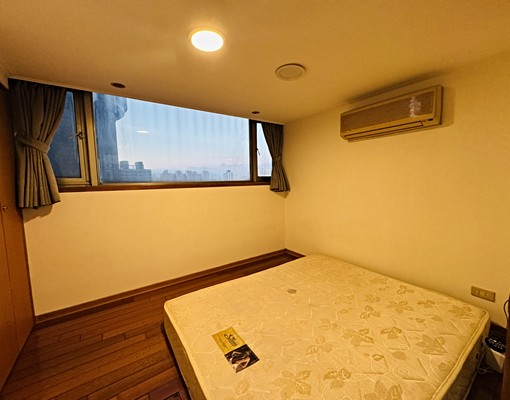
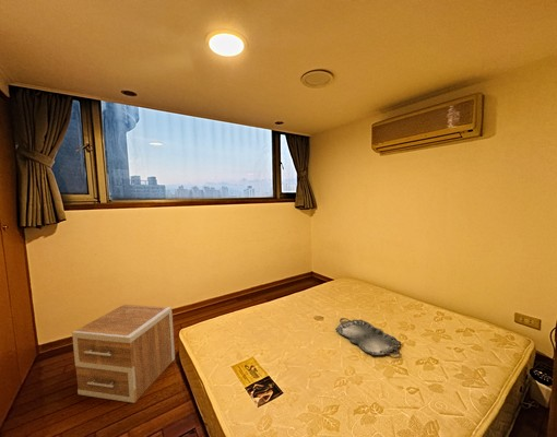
+ nightstand [71,304,176,404]
+ serving tray [334,317,402,356]
